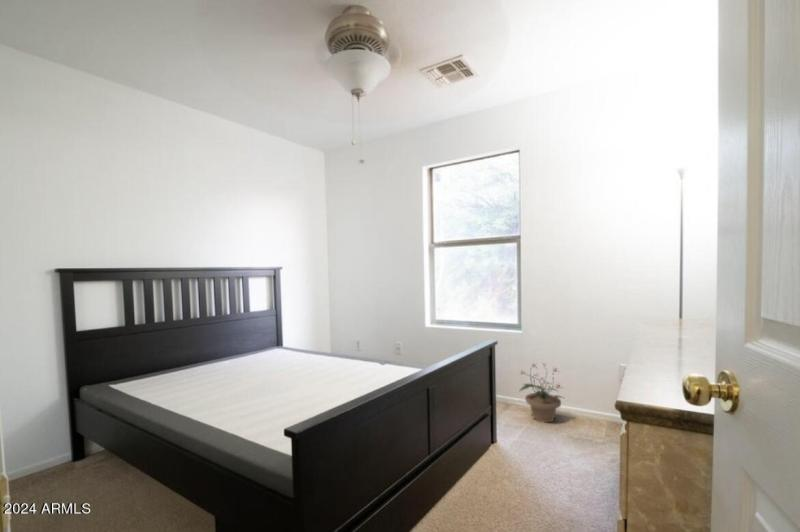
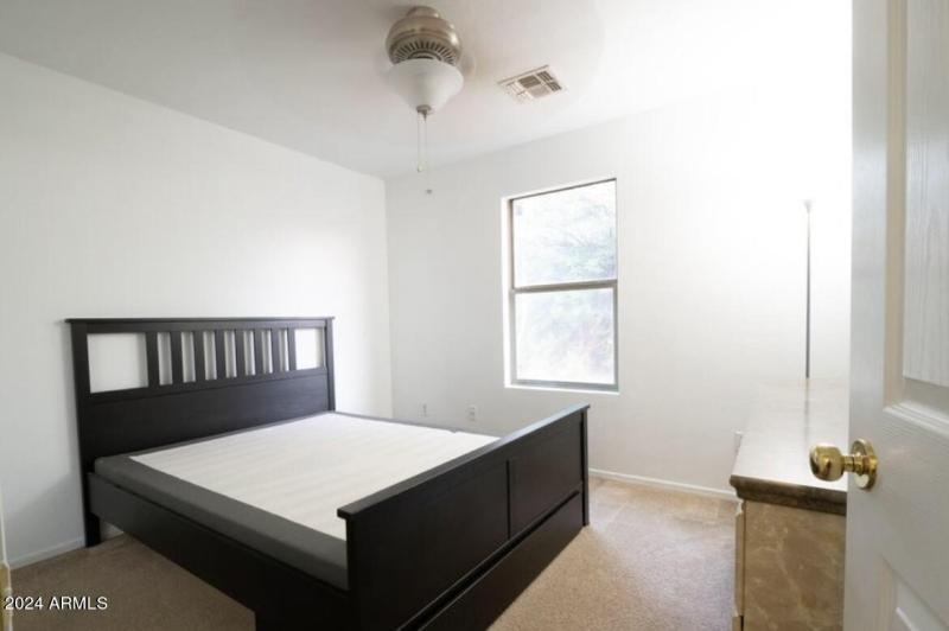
- potted plant [518,361,565,424]
